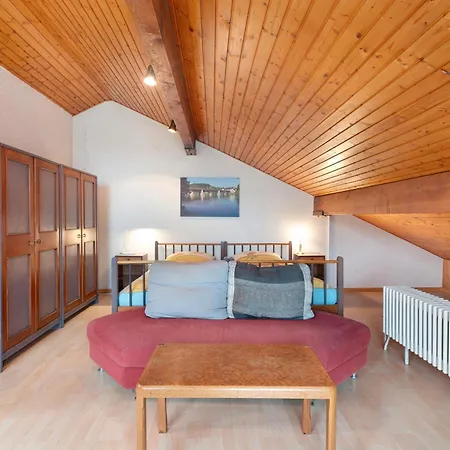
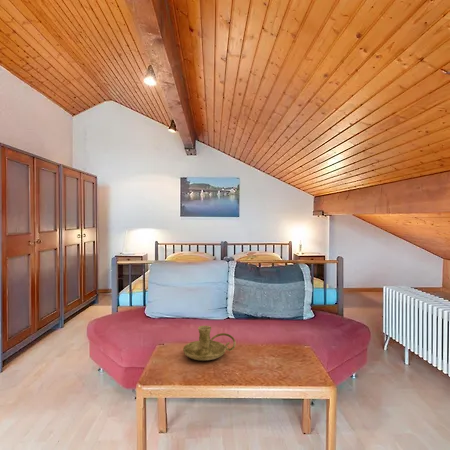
+ candle holder [182,325,237,361]
